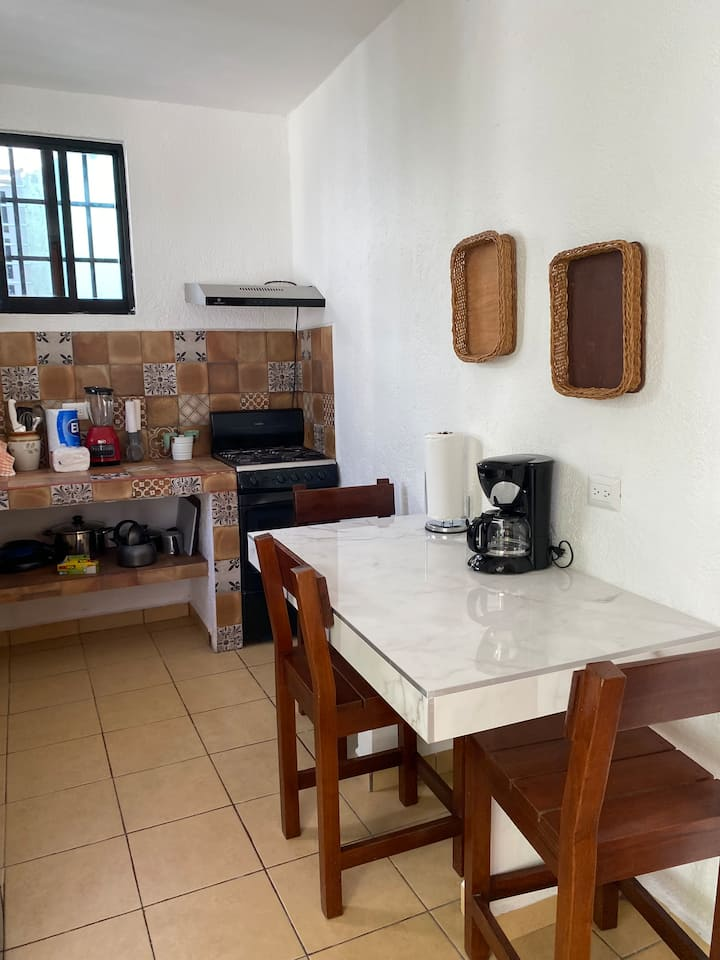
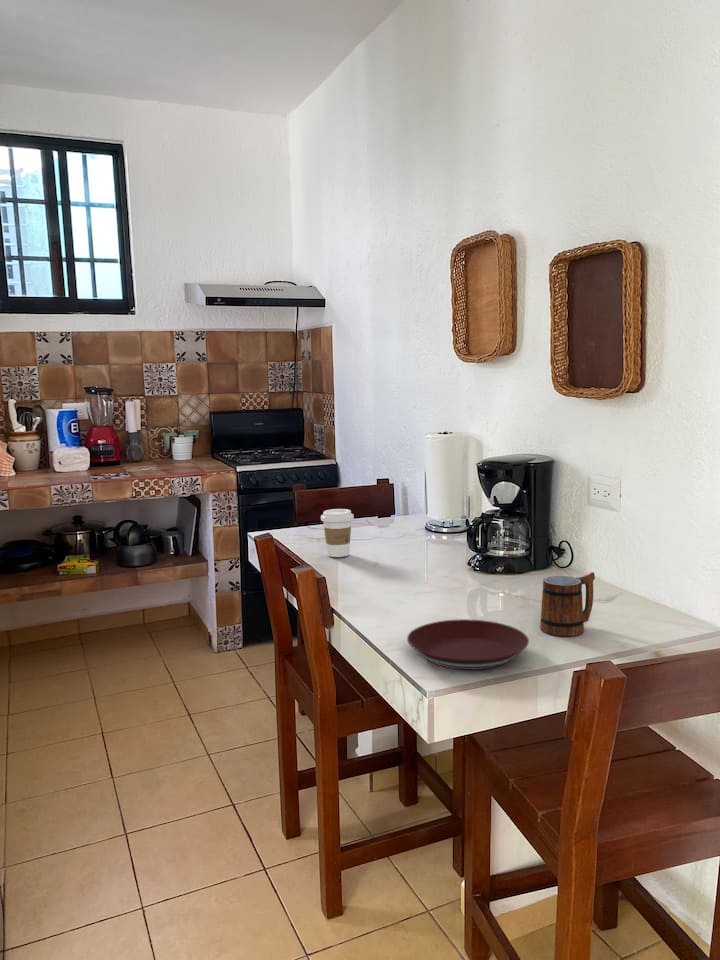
+ coffee cup [320,508,355,558]
+ mug [539,571,596,637]
+ plate [406,618,530,671]
